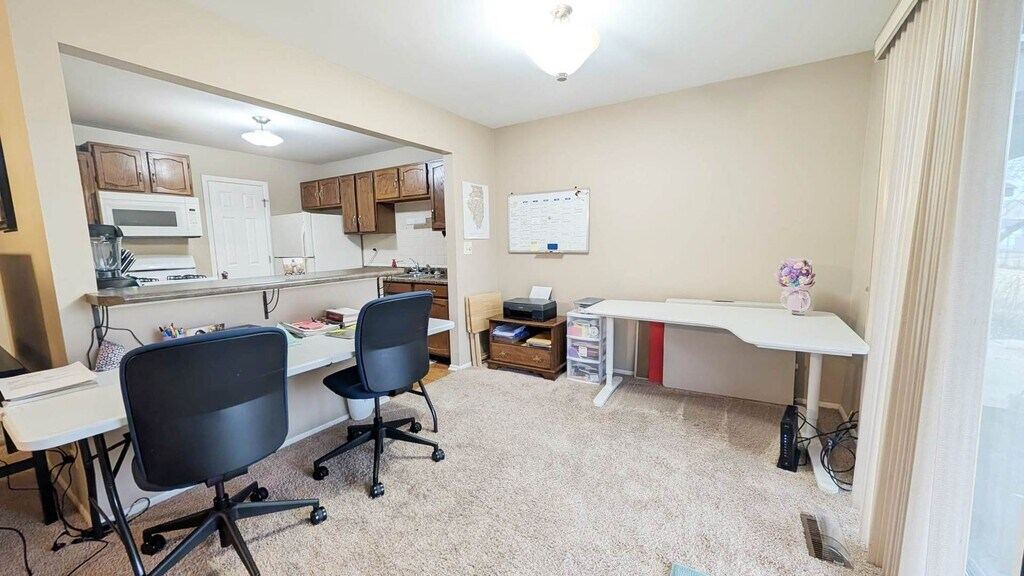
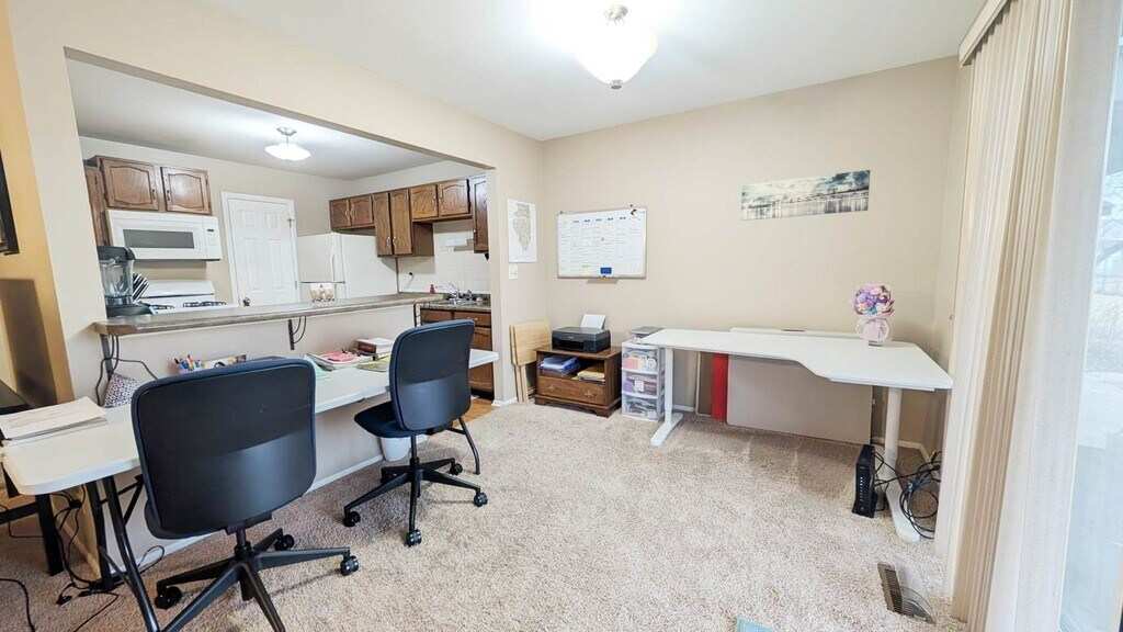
+ wall art [740,169,871,222]
